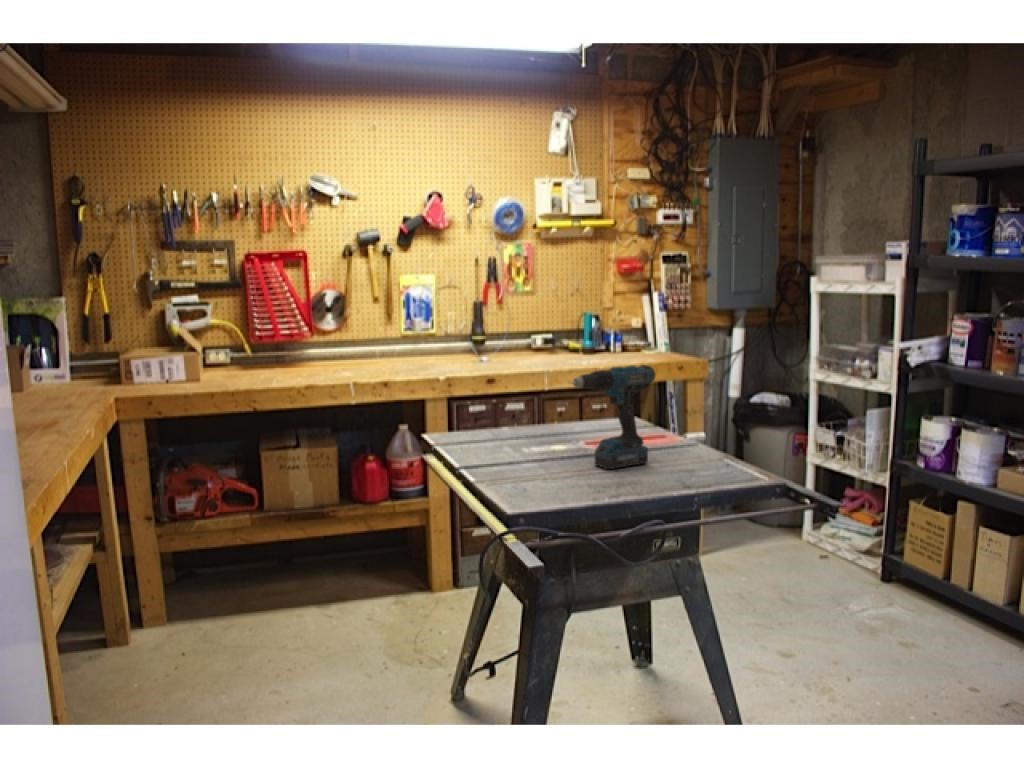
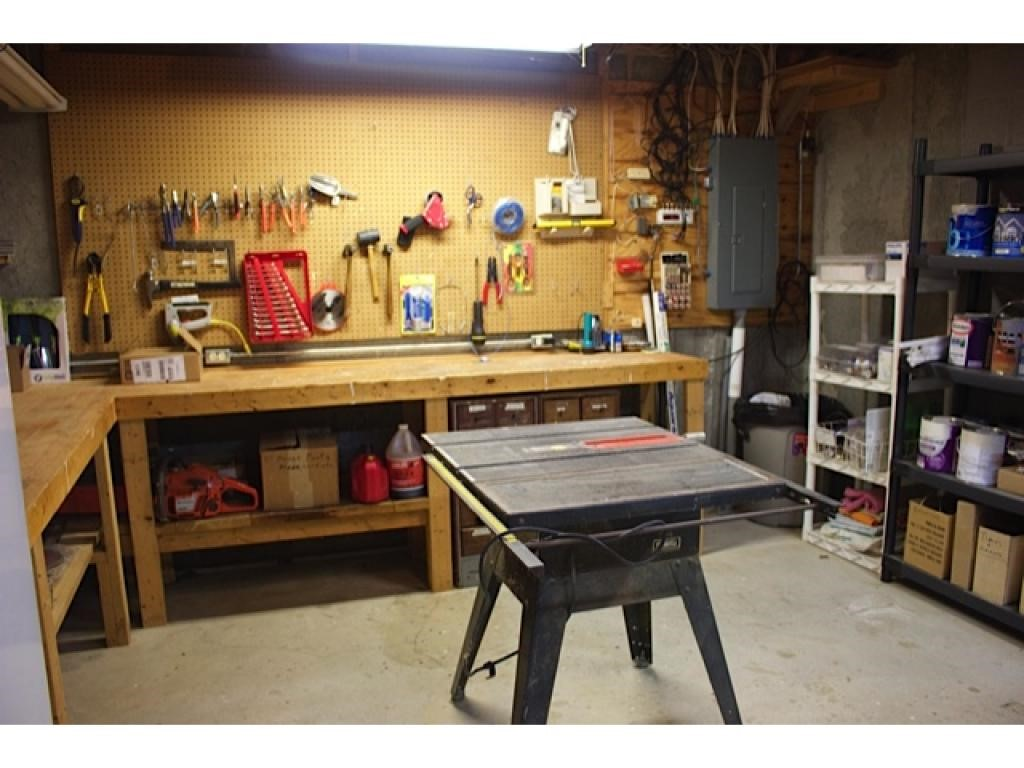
- power drill [570,364,657,470]
